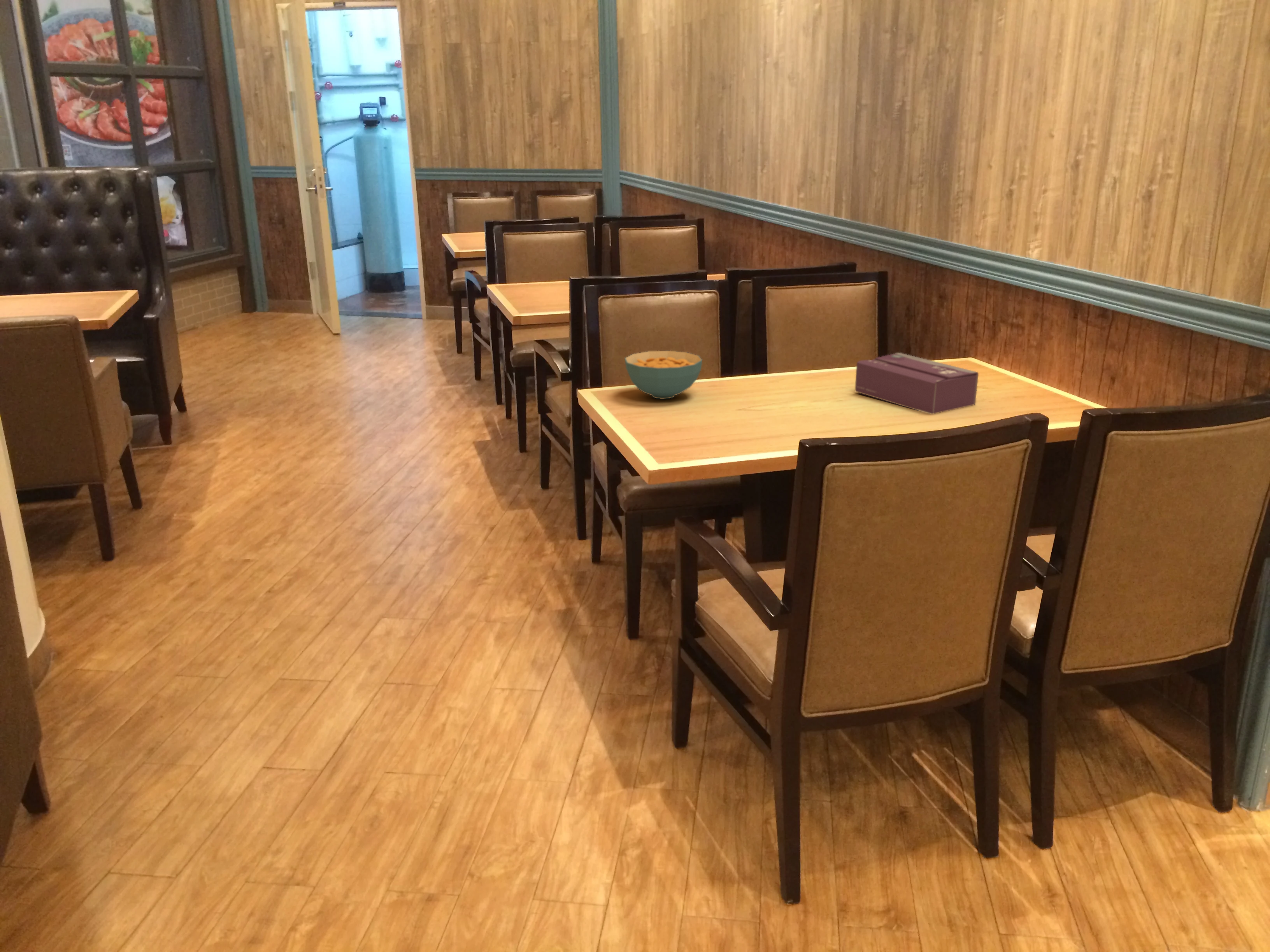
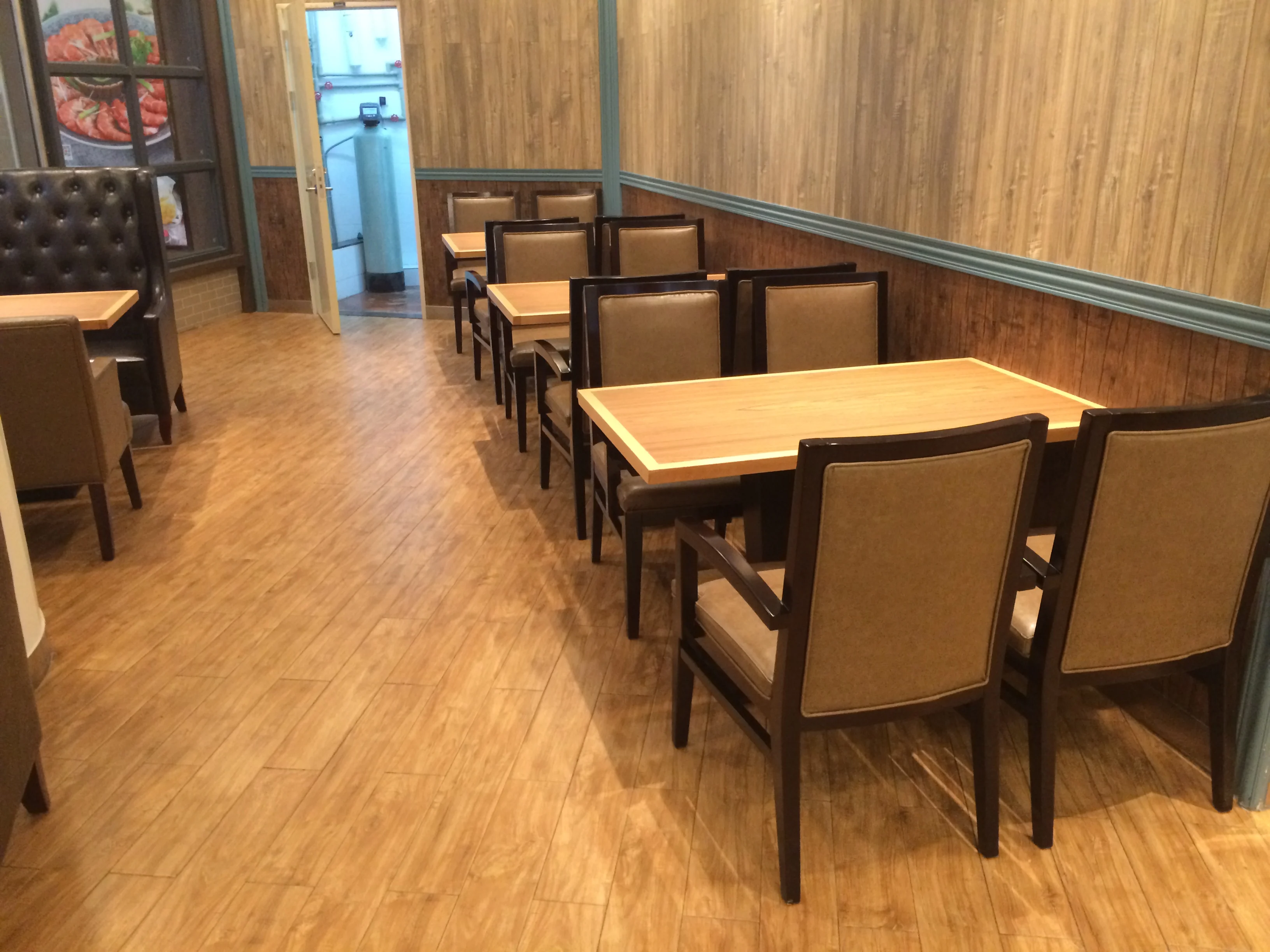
- tissue box [855,352,979,415]
- cereal bowl [624,350,703,399]
